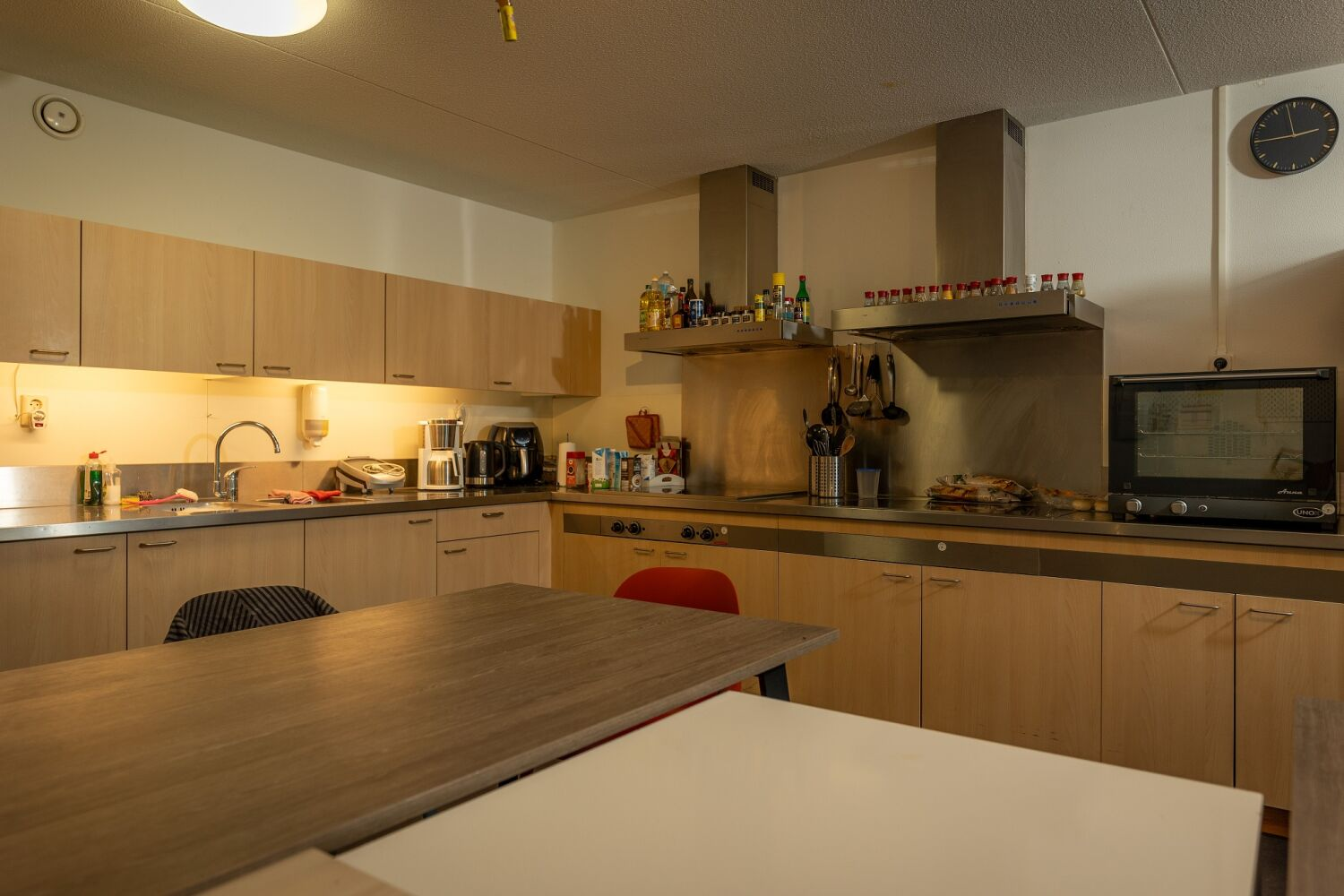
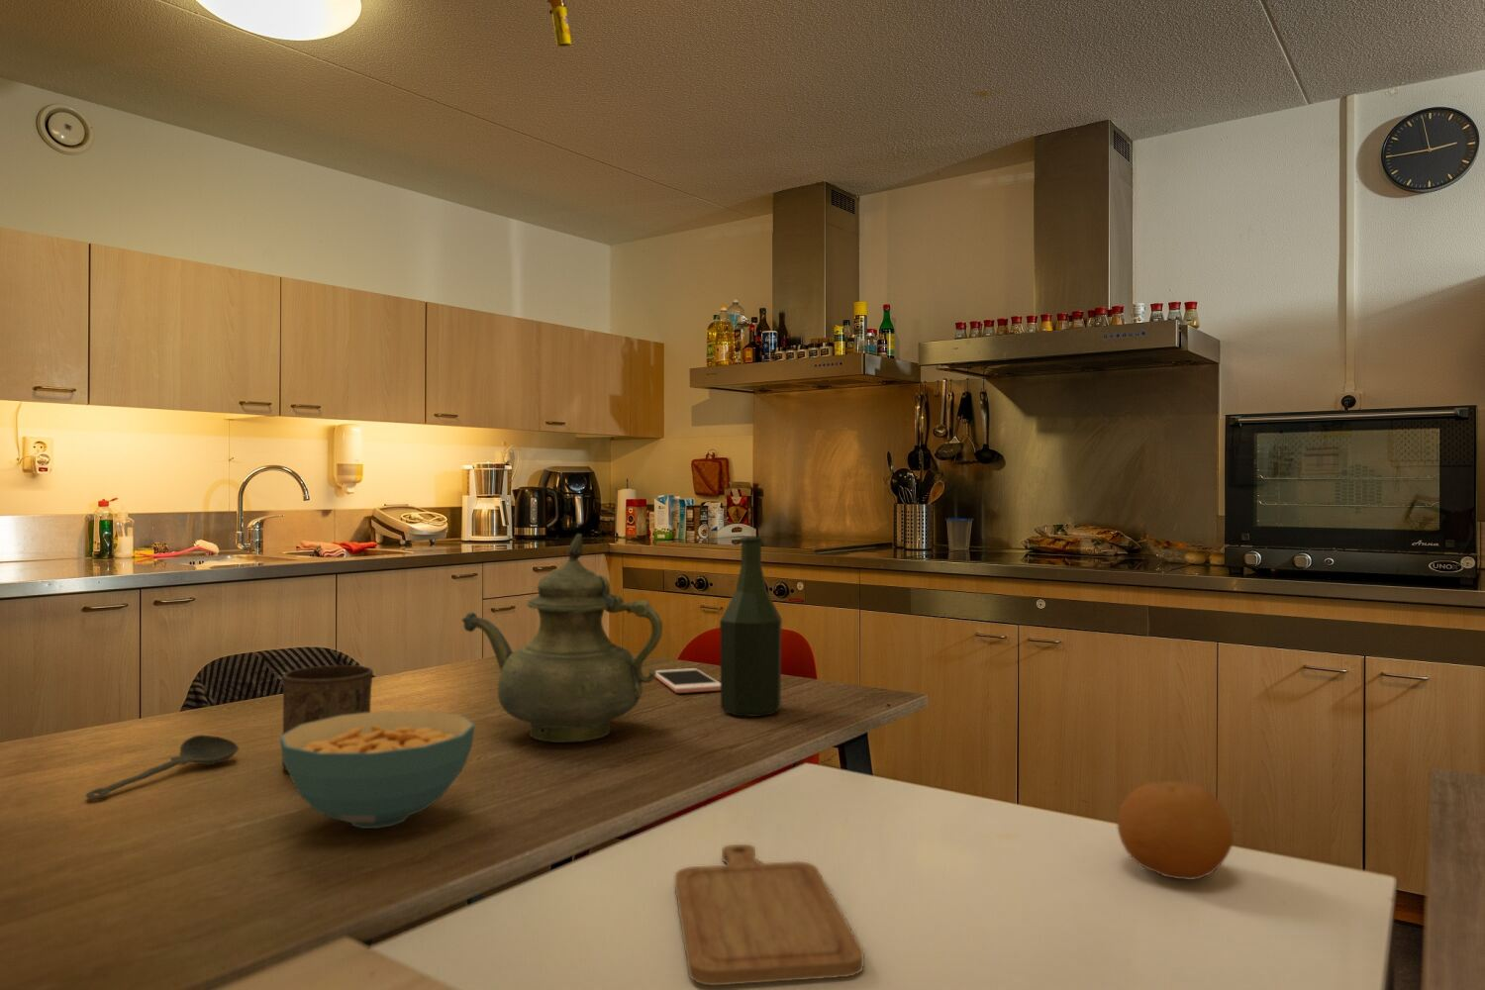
+ cup [281,664,375,771]
+ chopping board [674,843,864,986]
+ teapot [461,533,663,744]
+ bottle [718,536,783,718]
+ spoon [85,735,240,801]
+ cell phone [654,667,720,694]
+ cereal bowl [280,709,476,830]
+ fruit [1117,780,1234,881]
